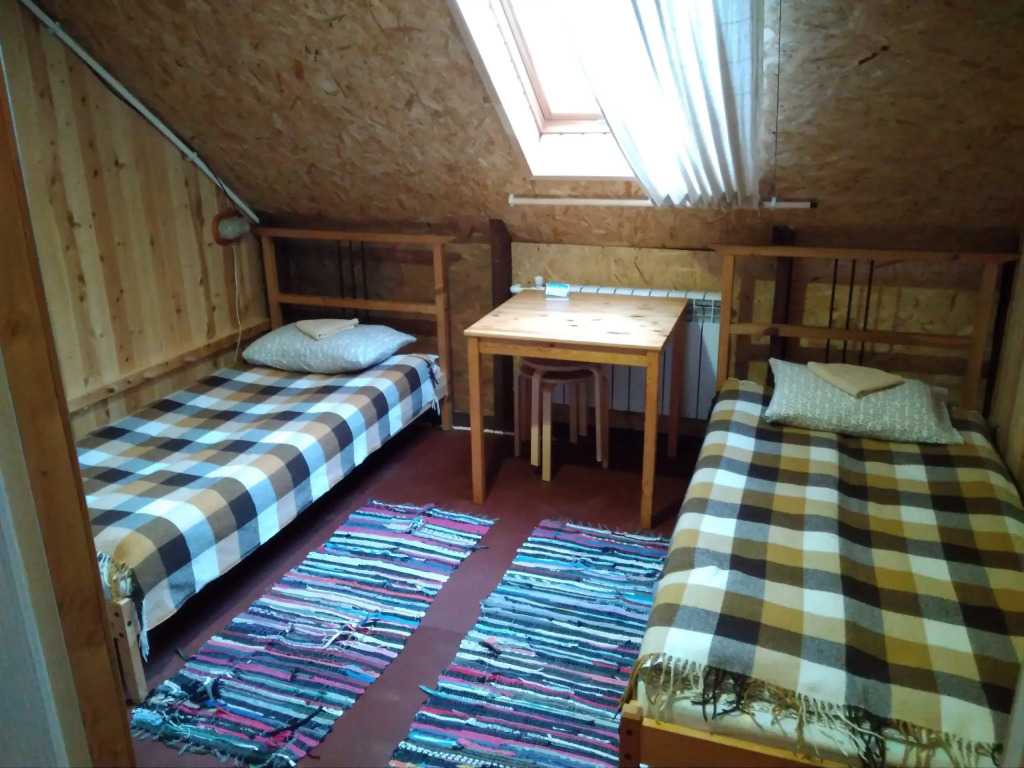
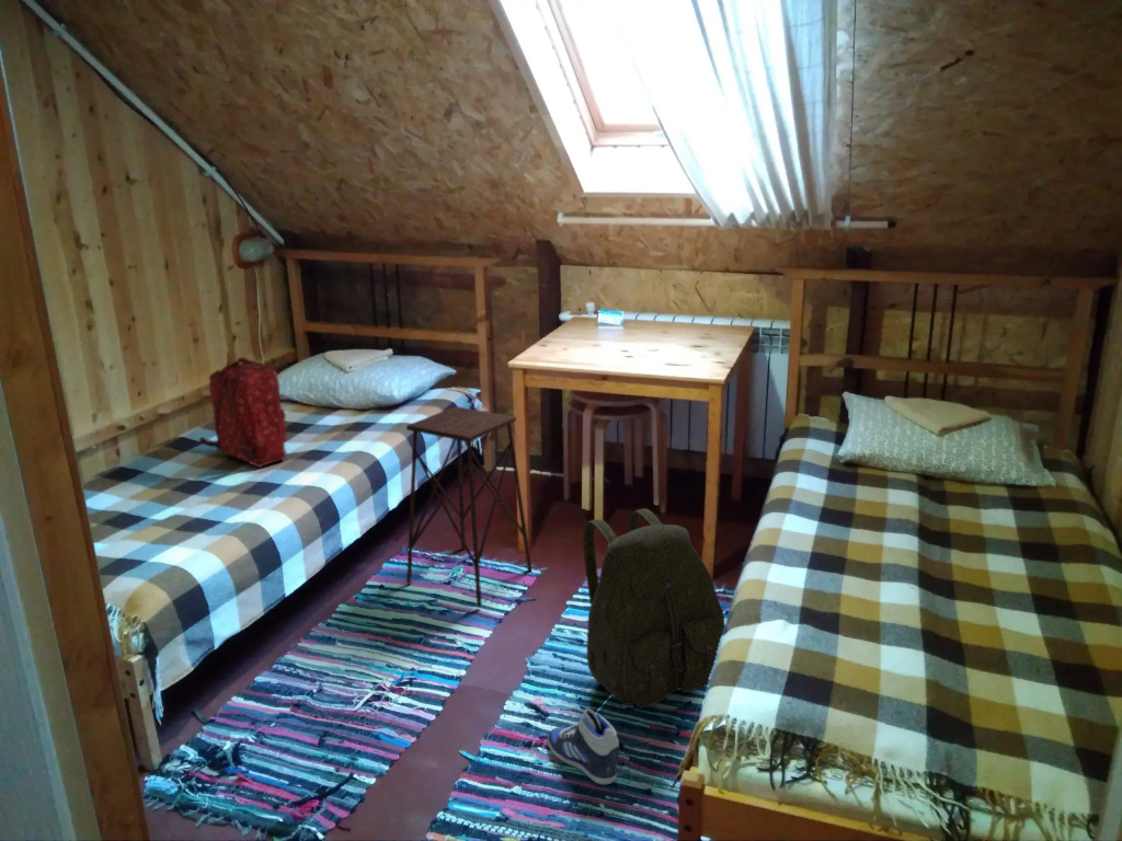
+ side table [405,405,534,608]
+ backpack [198,356,288,469]
+ backpack [582,507,726,710]
+ sneaker [547,707,627,785]
